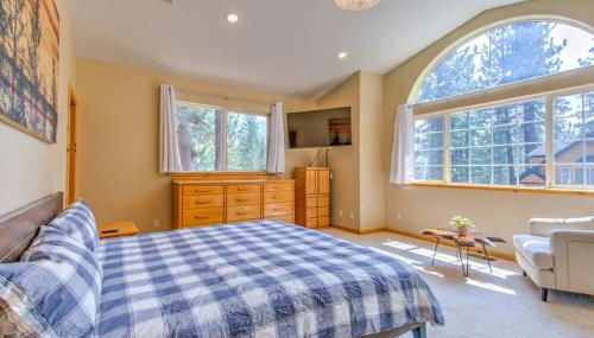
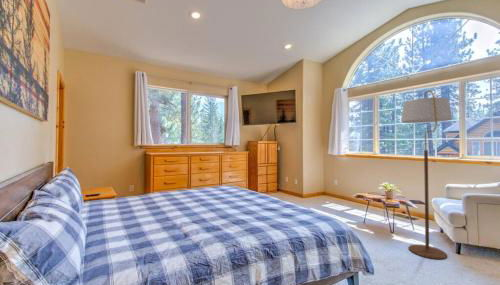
+ floor lamp [400,90,453,260]
